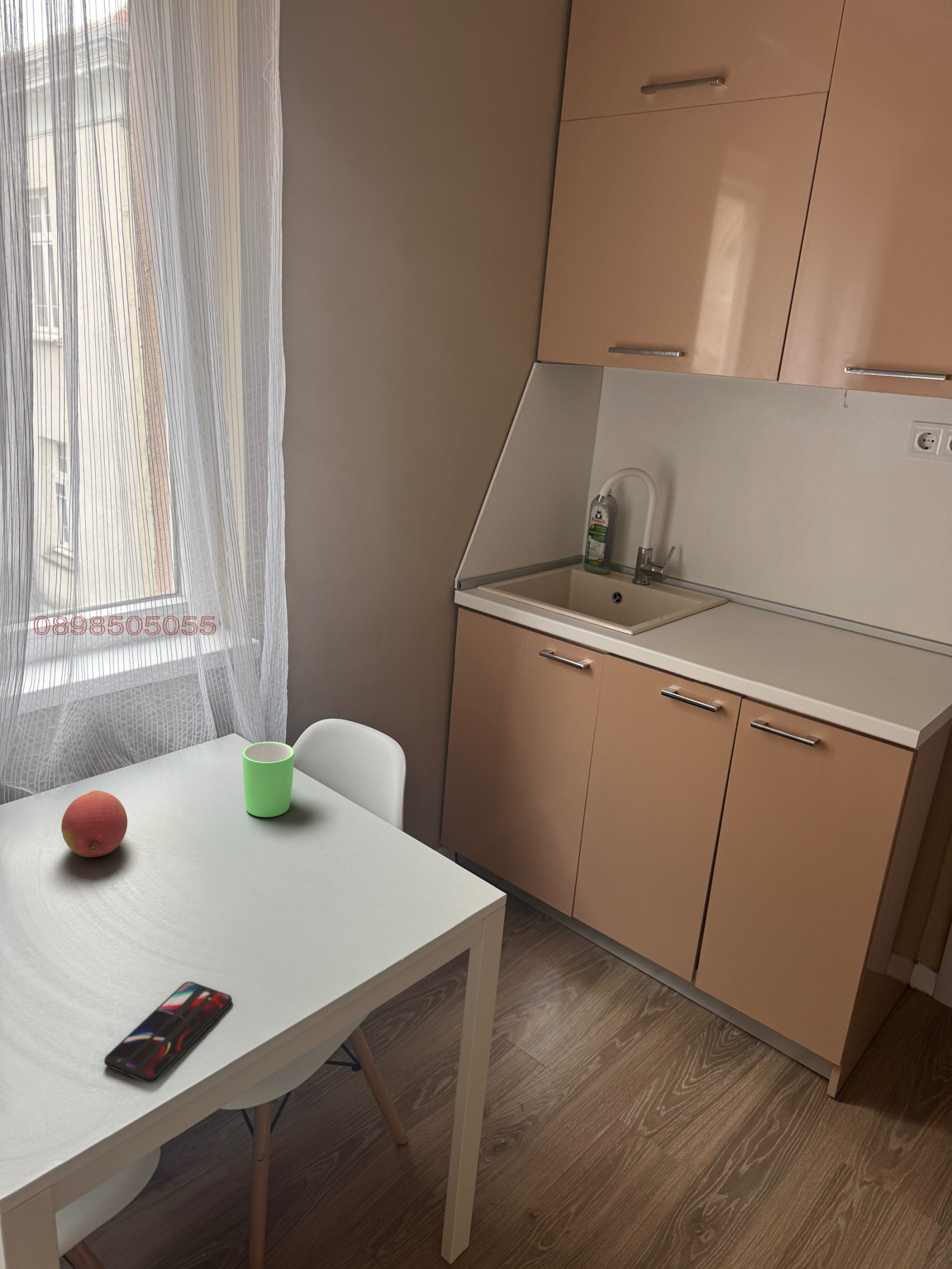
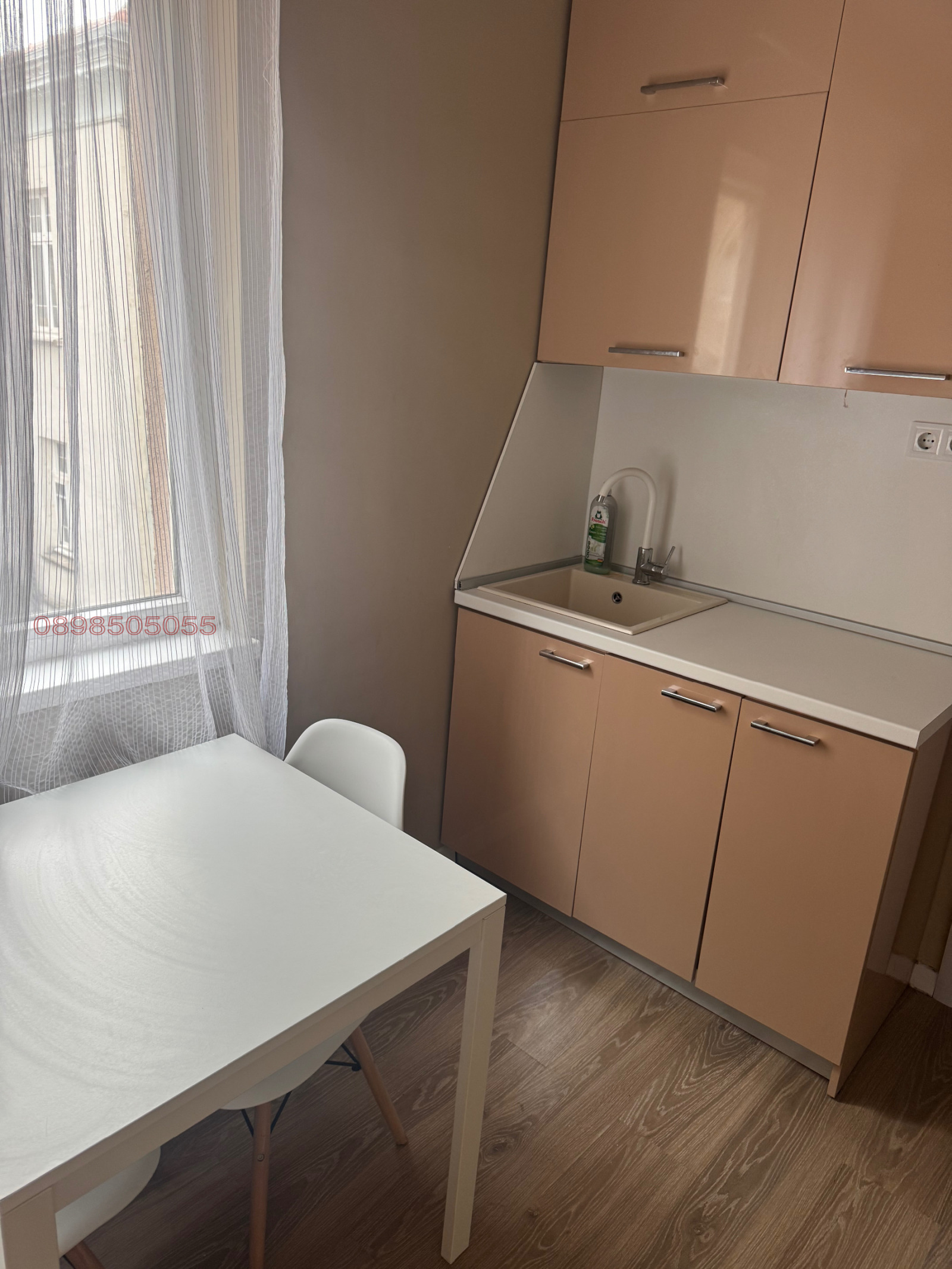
- mug [242,741,295,818]
- fruit [61,789,128,858]
- smartphone [104,981,233,1083]
